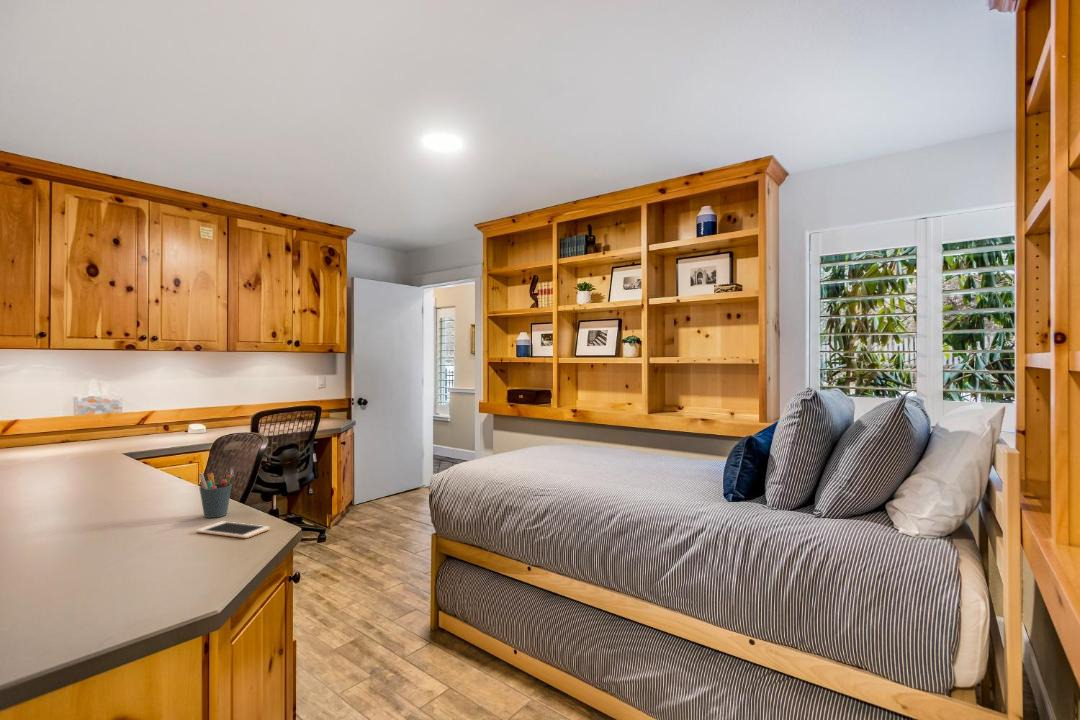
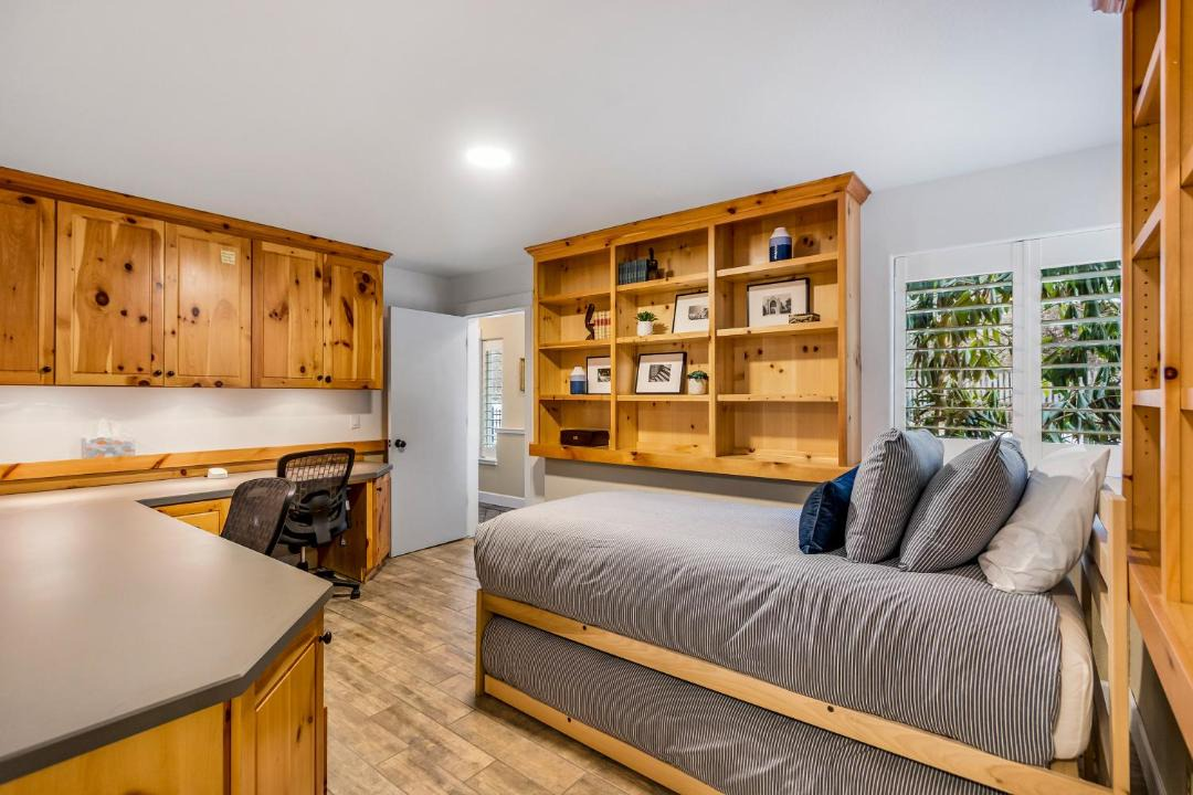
- cell phone [195,520,271,539]
- pen holder [198,472,233,519]
